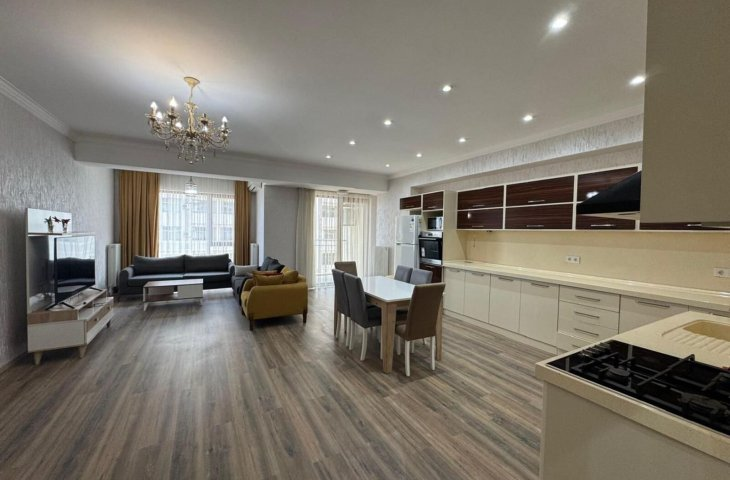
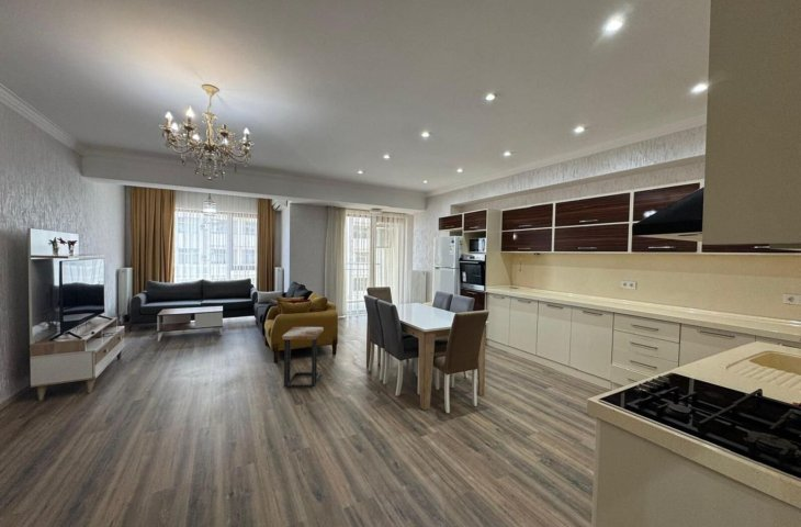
+ side table [281,326,325,389]
